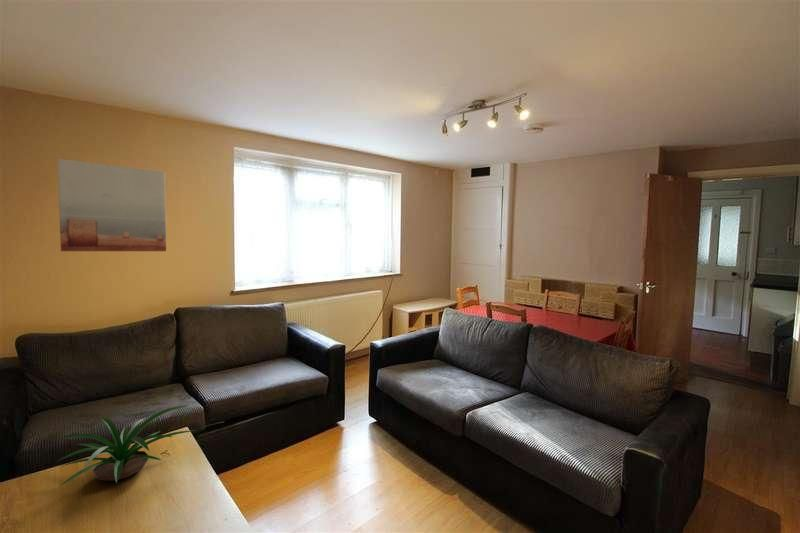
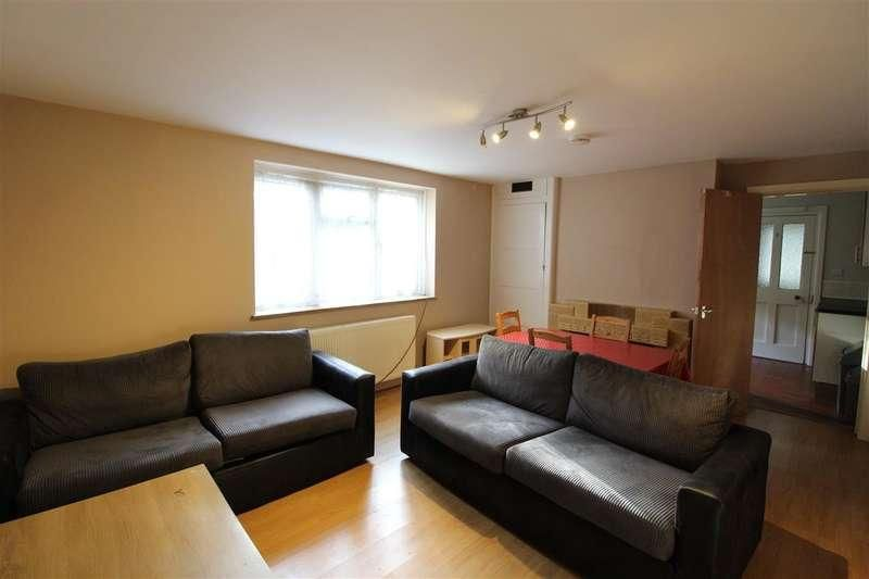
- wall art [56,158,167,252]
- plant [56,405,197,488]
